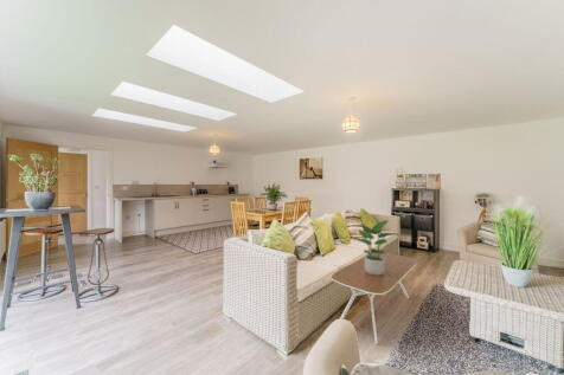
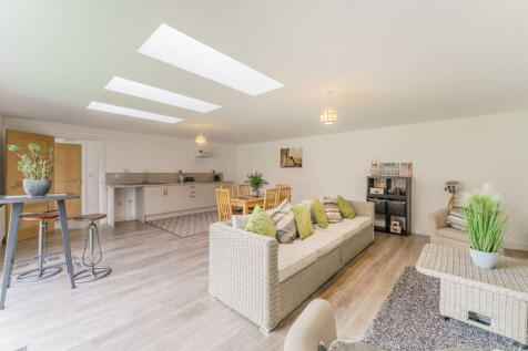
- coffee table [331,252,417,345]
- potted plant [353,219,398,276]
